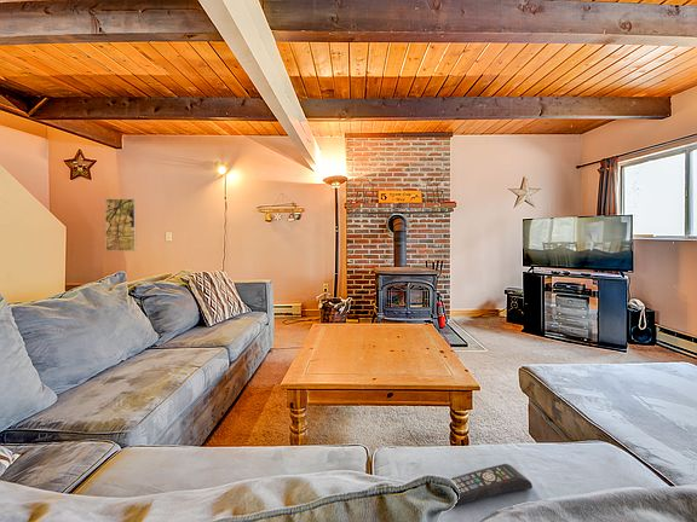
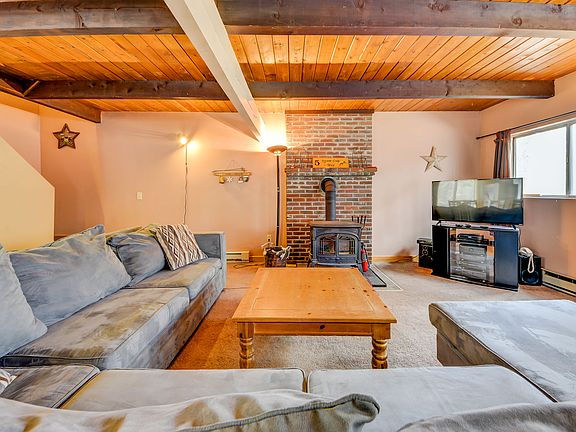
- remote control [450,463,534,507]
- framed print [104,198,138,253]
